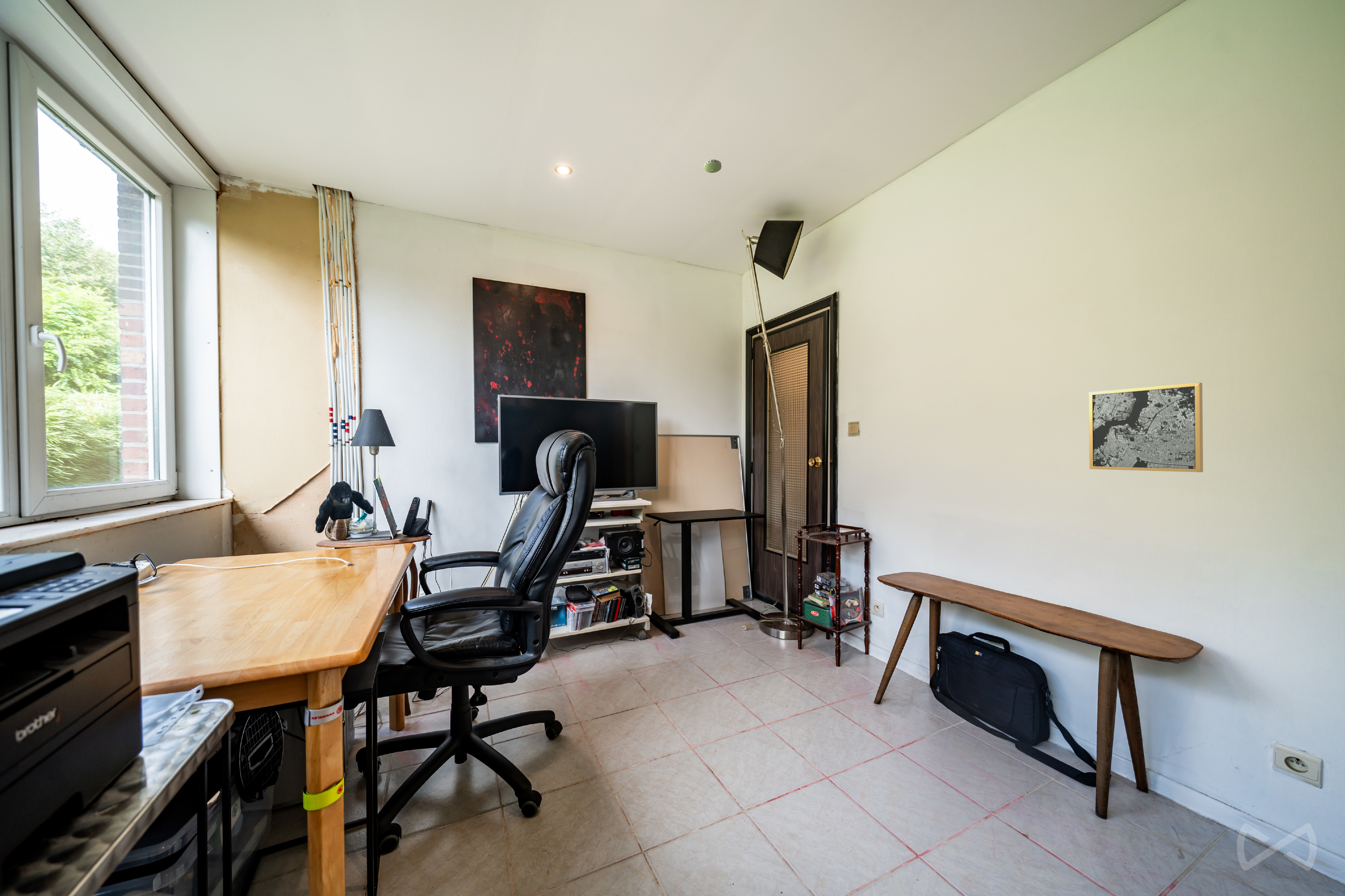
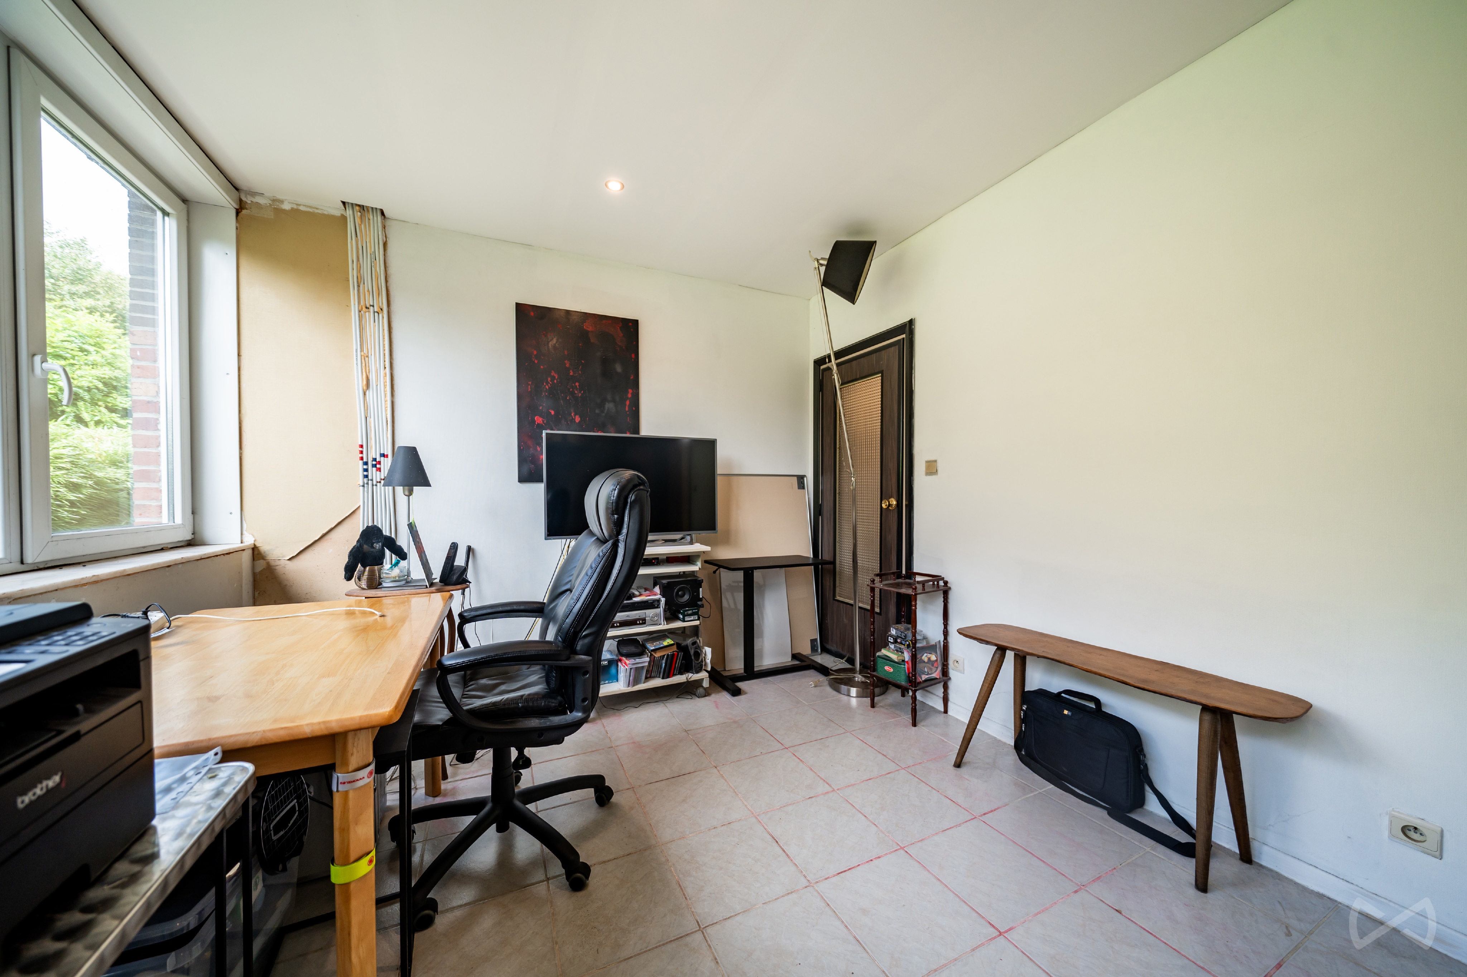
- wall art [1089,382,1203,473]
- smoke detector [704,159,722,173]
